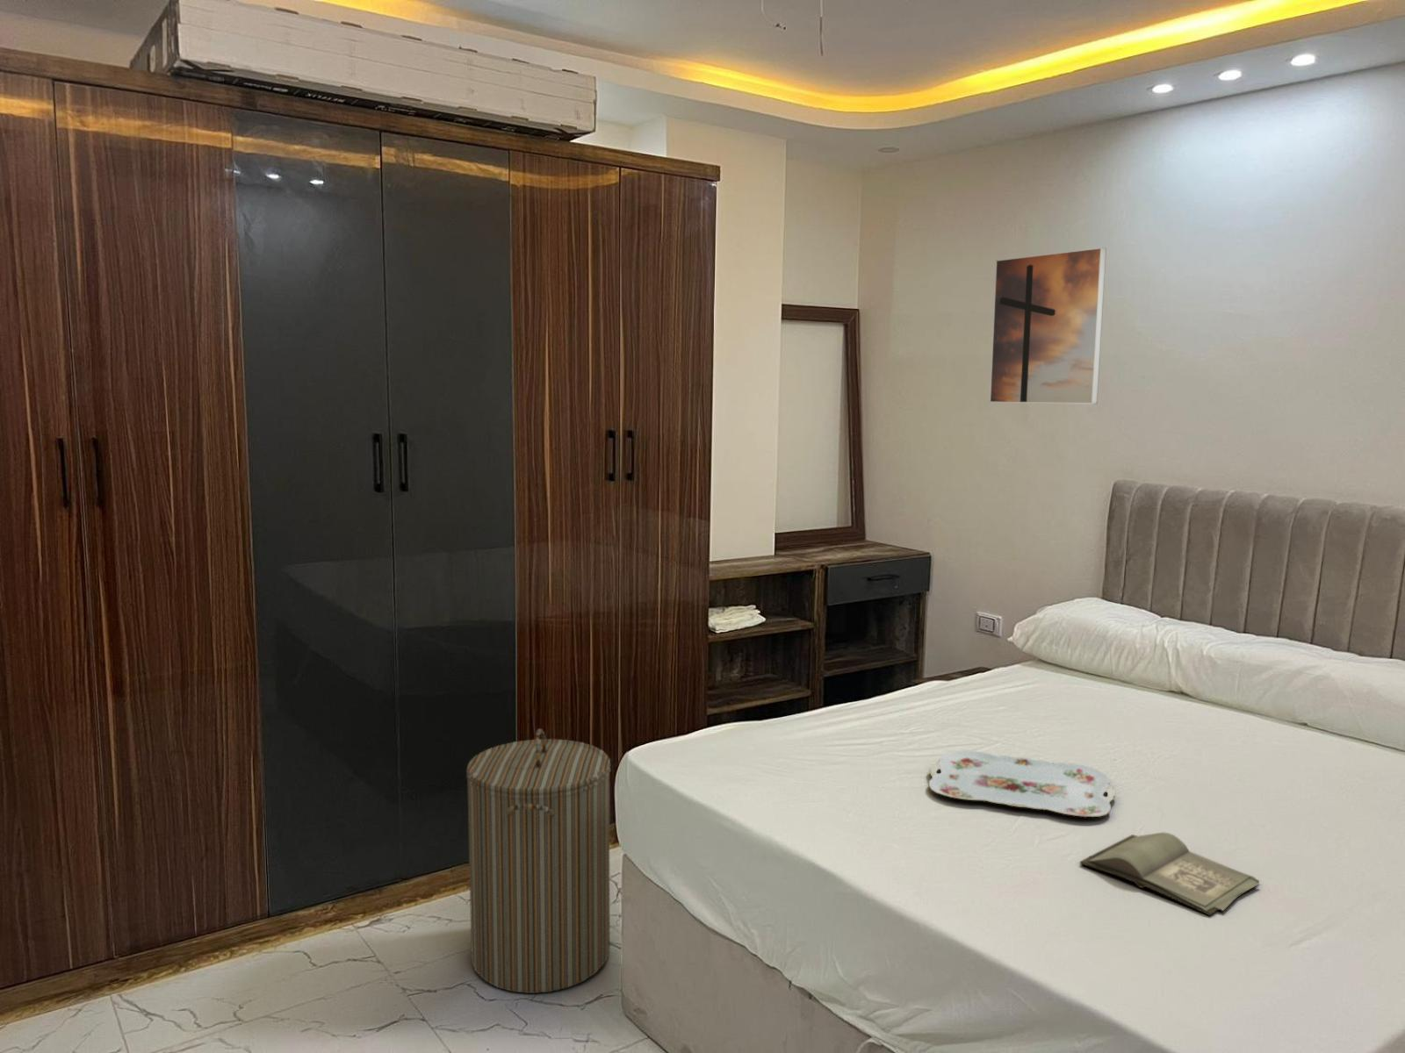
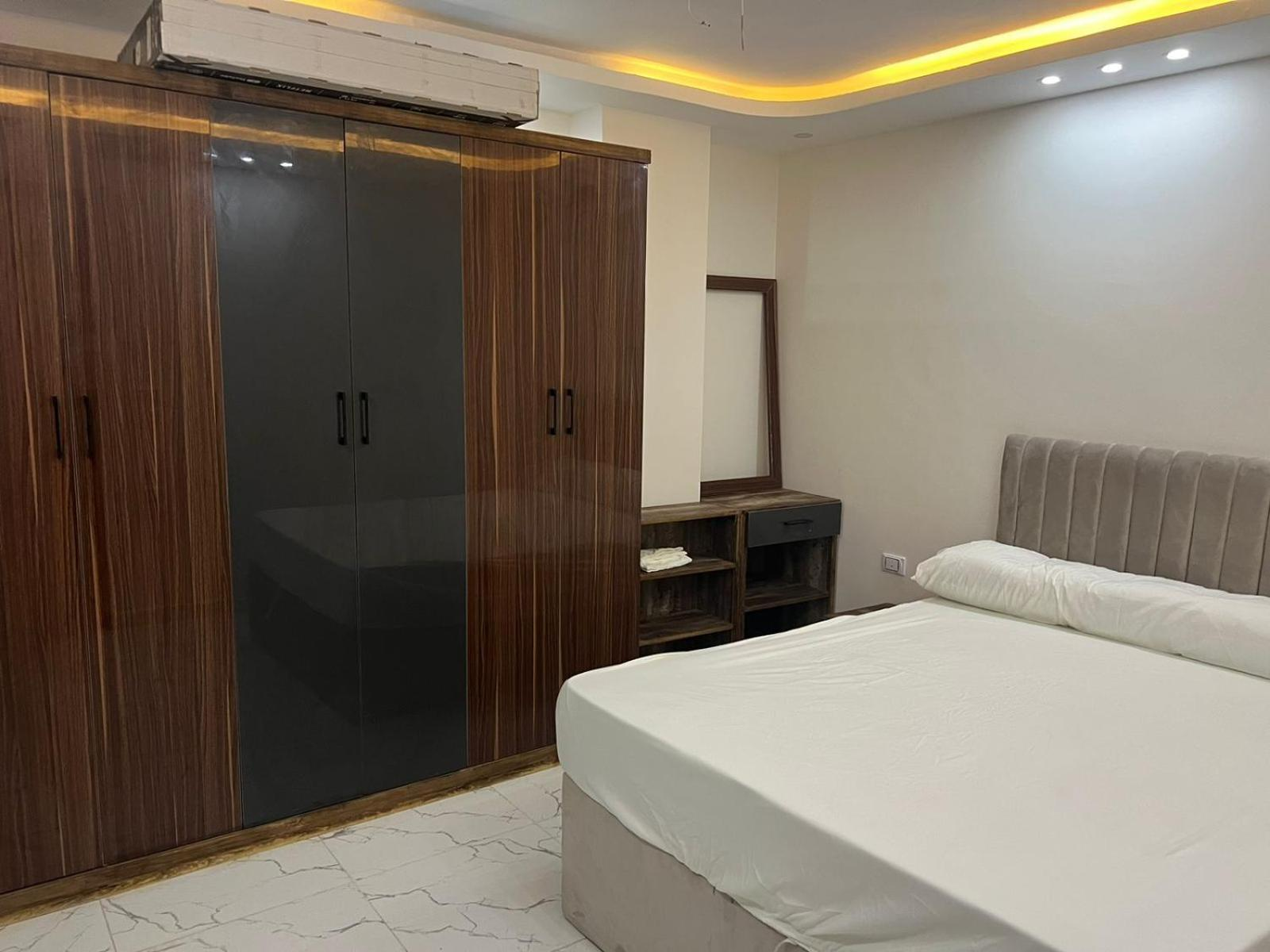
- hardback book [1080,832,1260,917]
- laundry hamper [466,728,611,994]
- serving tray [928,750,1117,817]
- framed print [989,247,1107,406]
